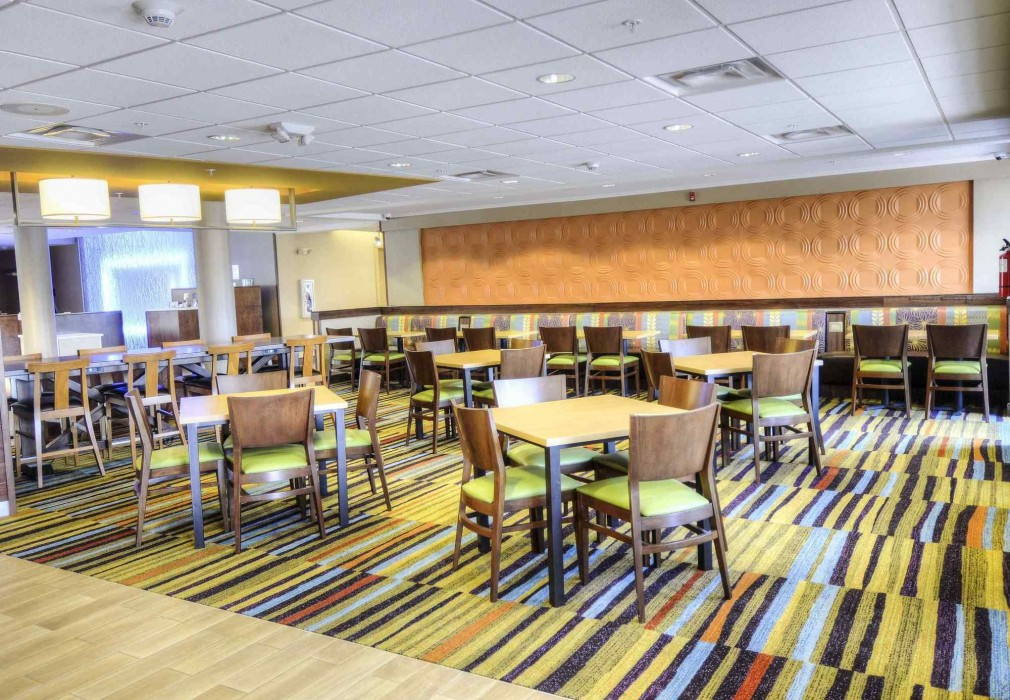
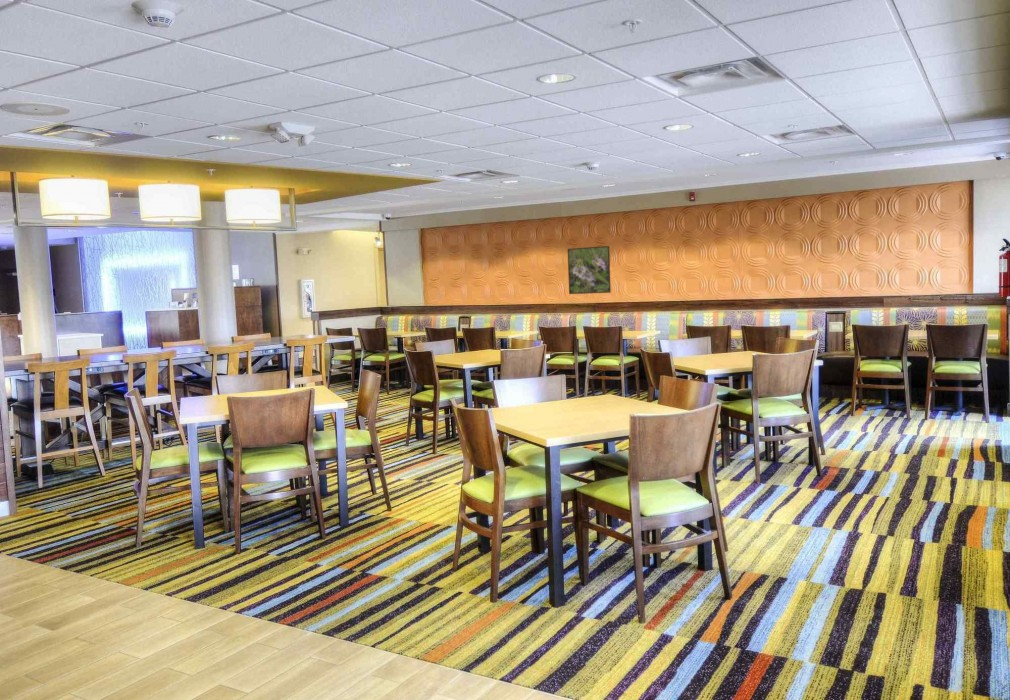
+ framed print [567,245,612,295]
